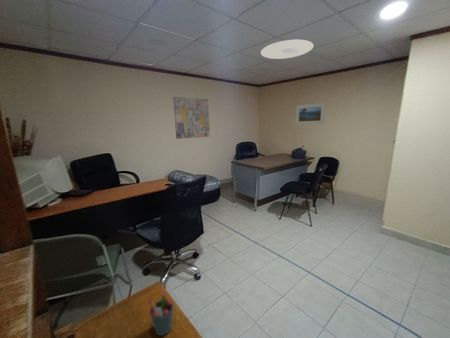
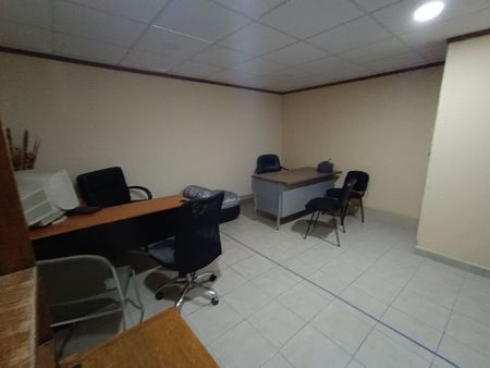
- wall art [172,96,211,140]
- ceiling light [260,39,315,60]
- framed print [295,102,326,126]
- pen holder [148,292,174,337]
